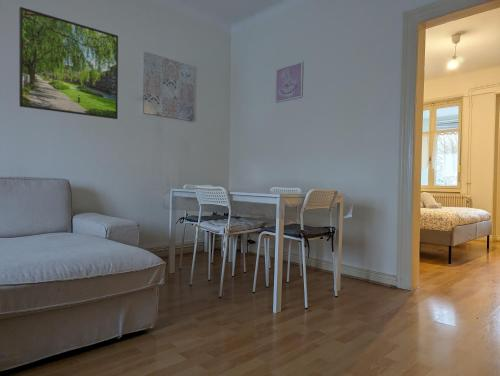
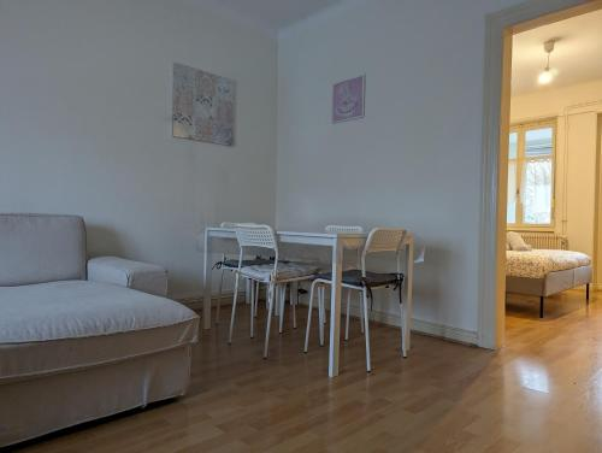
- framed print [18,6,119,120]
